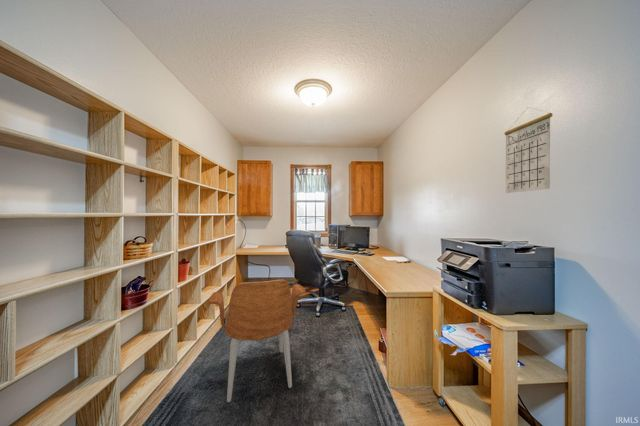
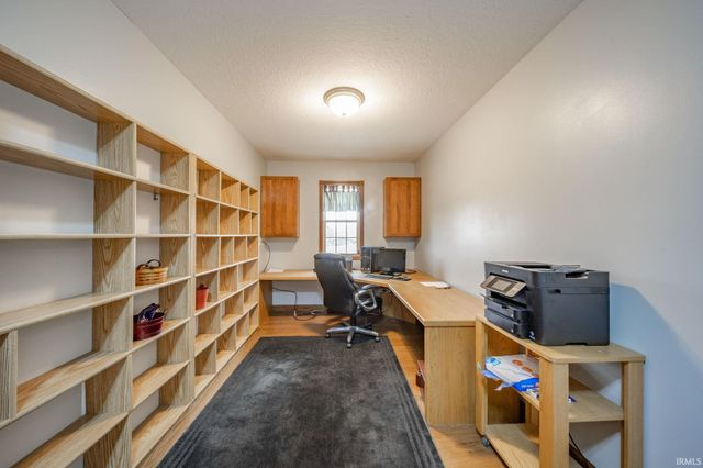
- calendar [503,107,553,194]
- armchair [208,279,307,403]
